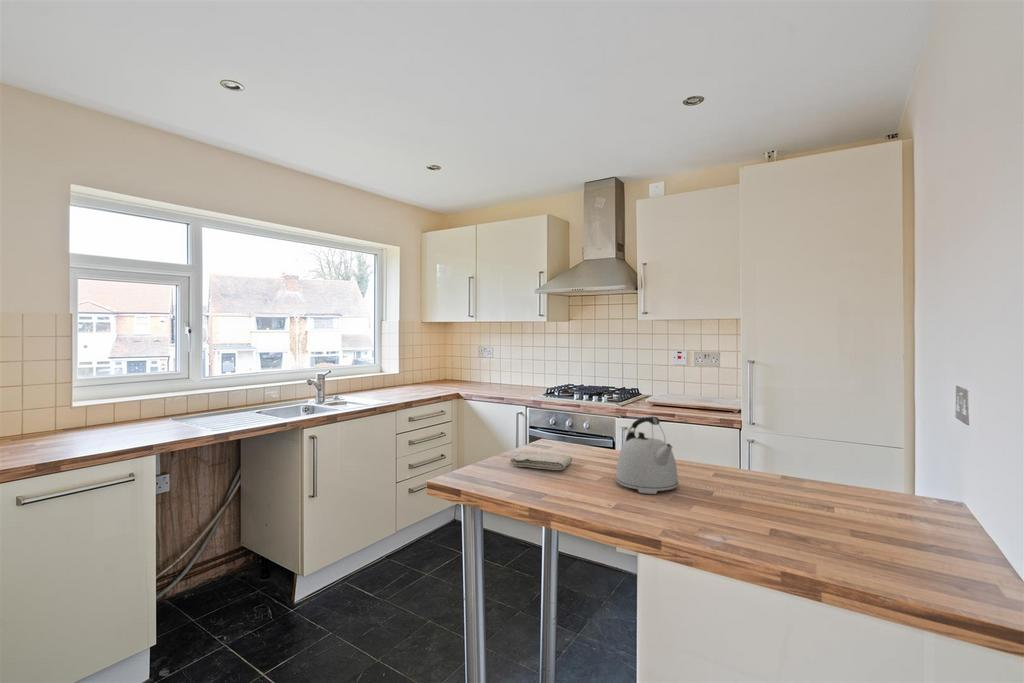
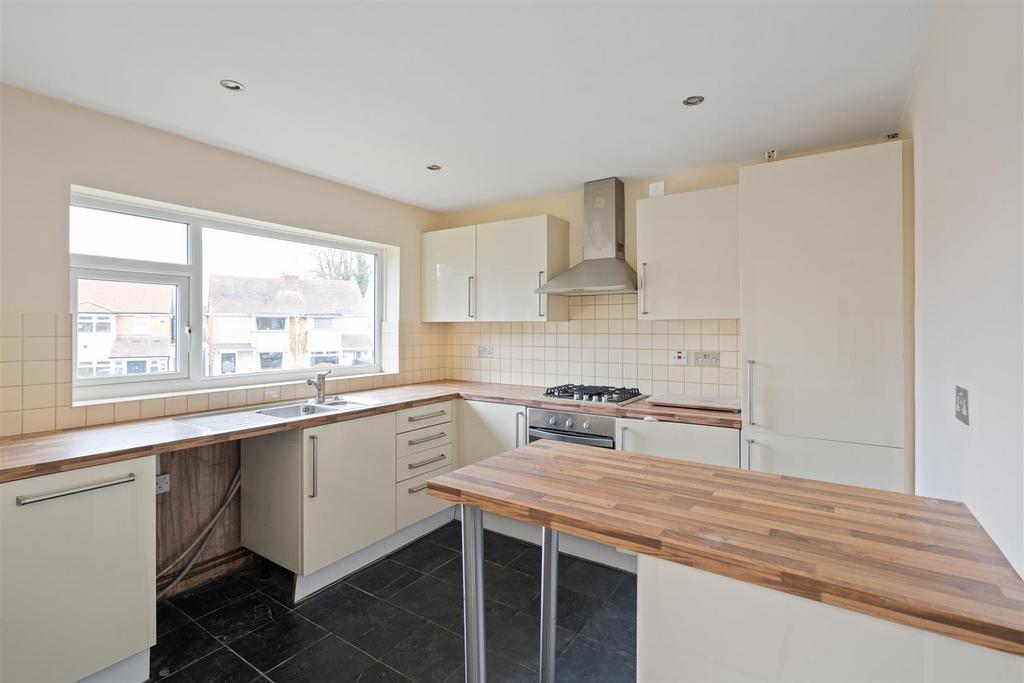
- washcloth [509,450,573,471]
- kettle [615,416,679,495]
